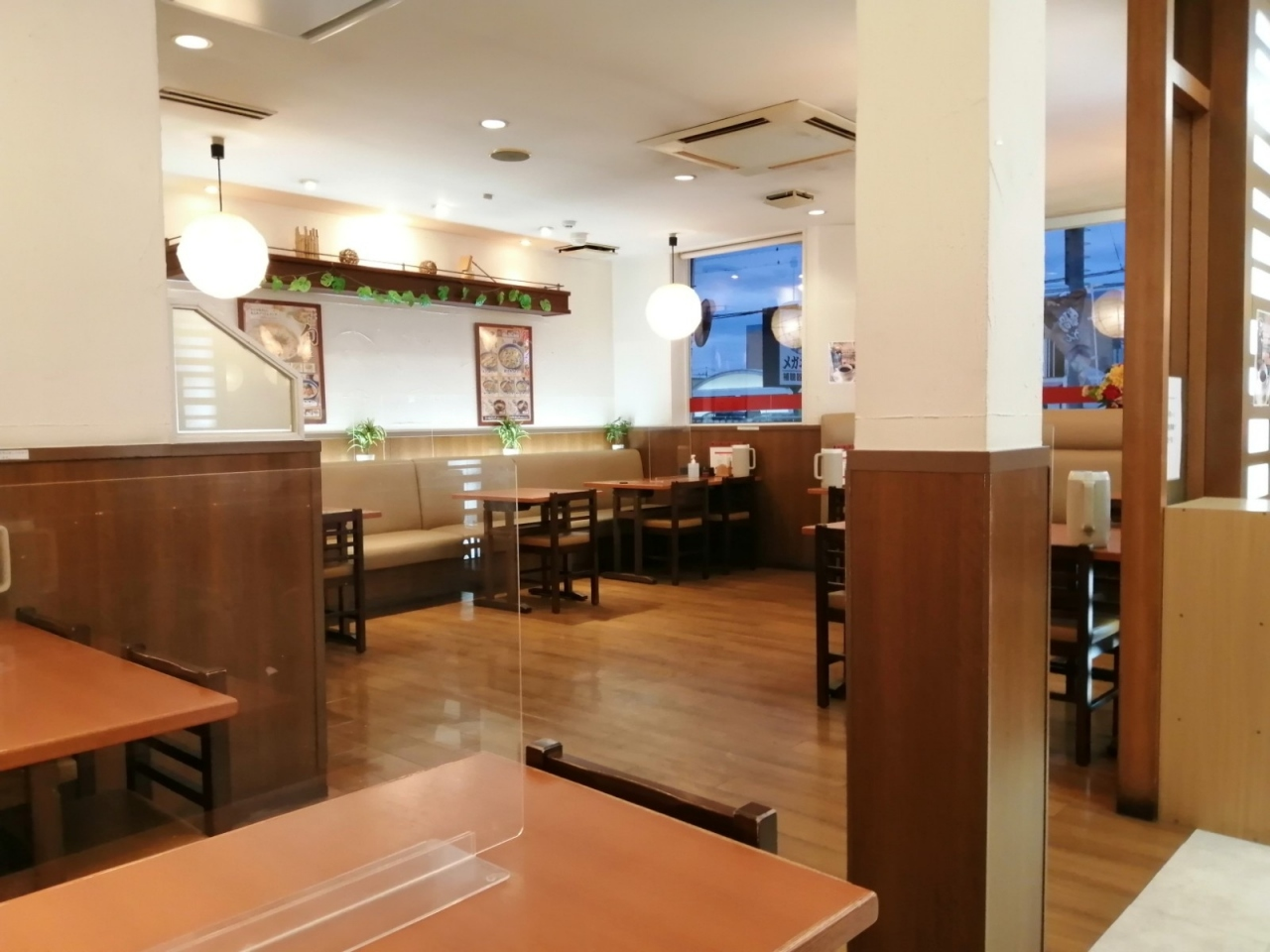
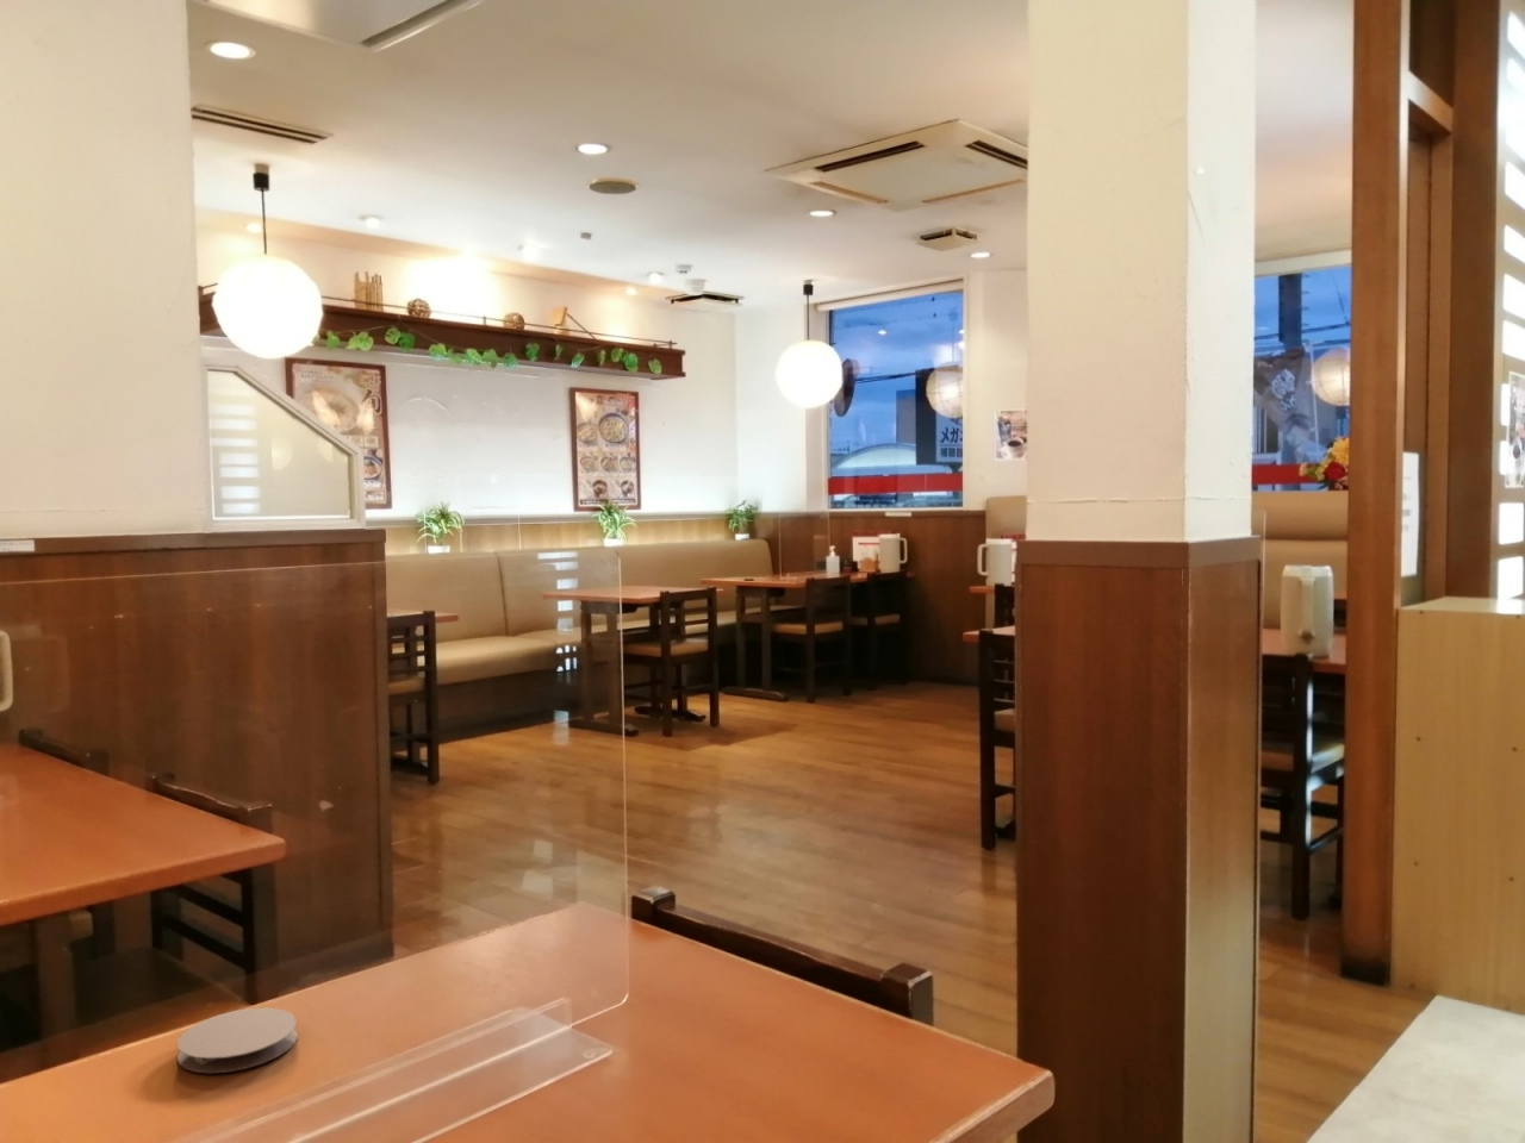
+ coaster [177,1006,299,1073]
